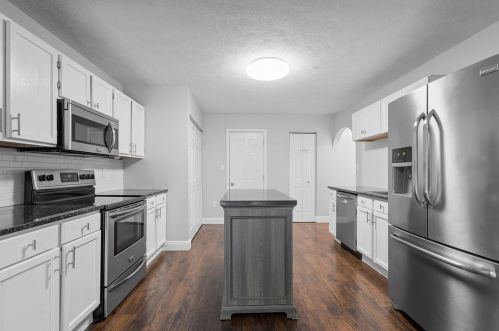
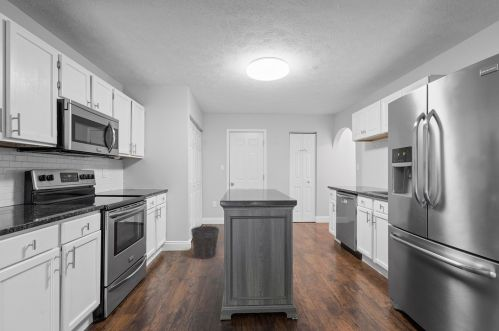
+ waste bin [190,225,220,260]
